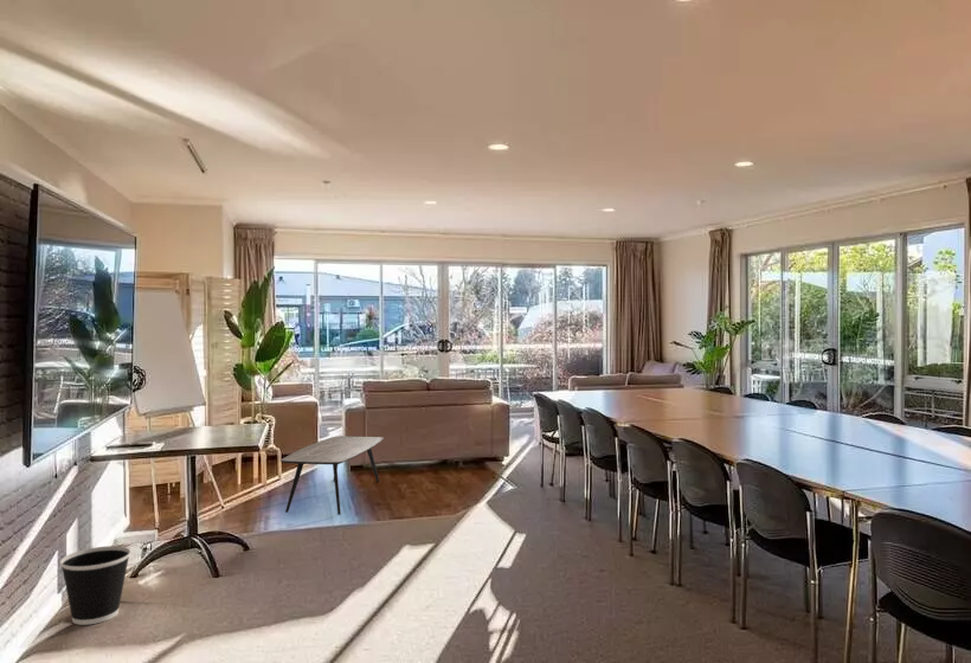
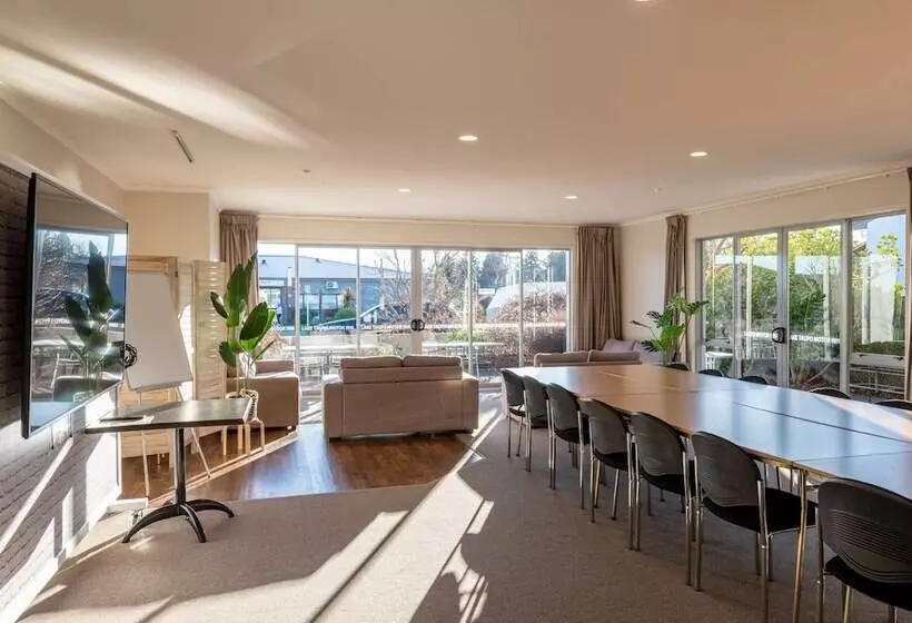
- wastebasket [59,545,133,626]
- coffee table [279,435,385,516]
